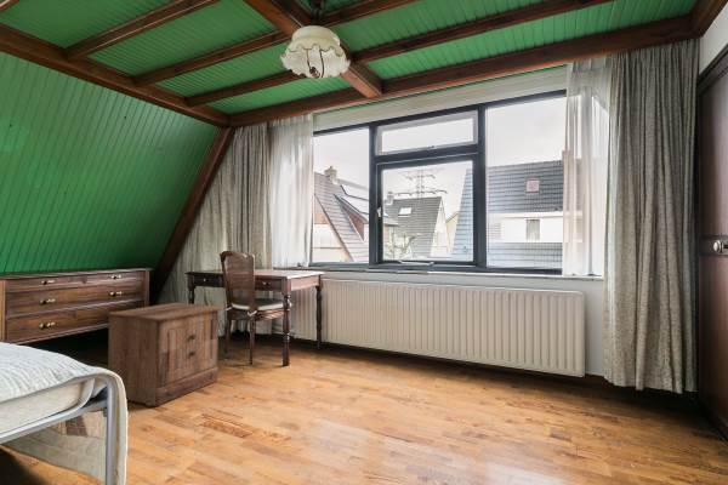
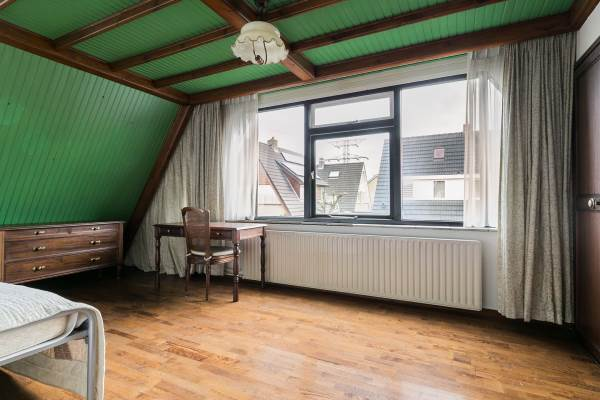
- nightstand [104,302,223,407]
